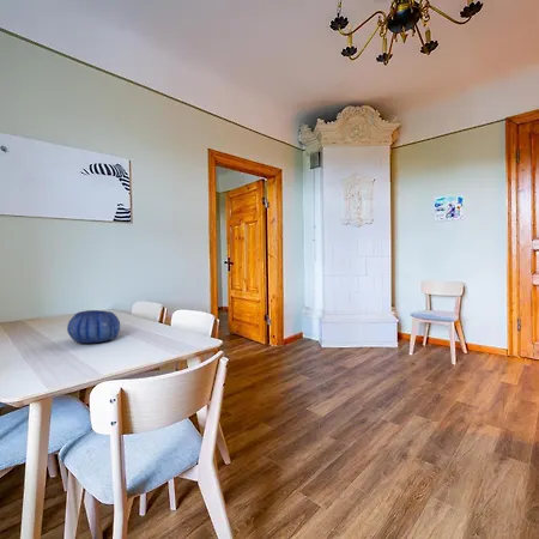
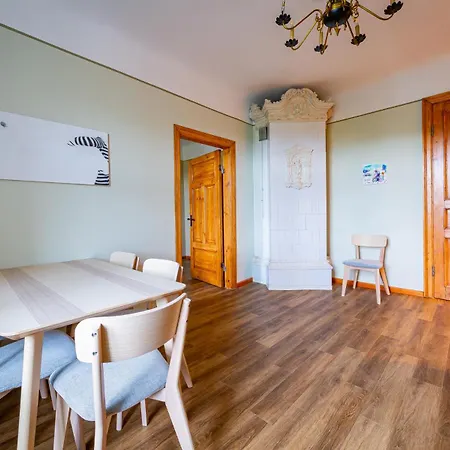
- decorative bowl [66,309,121,345]
